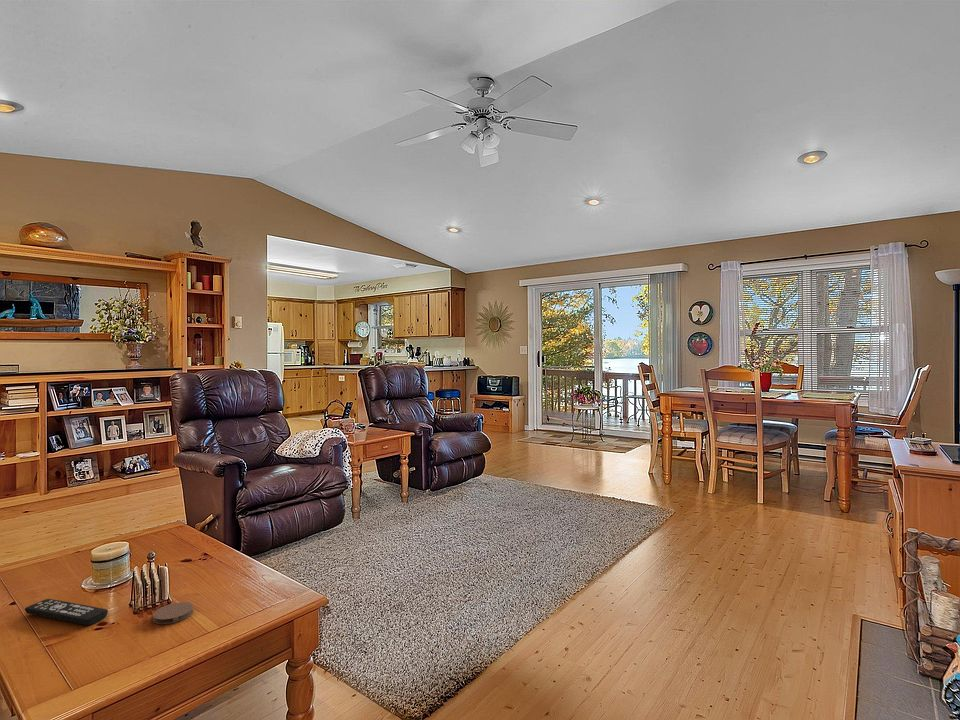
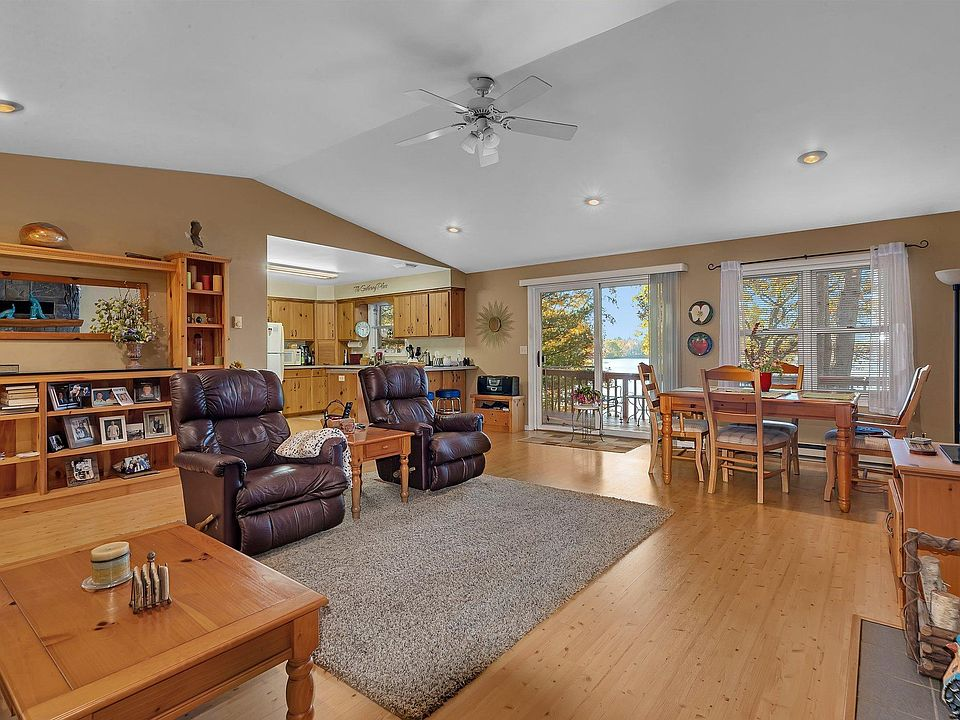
- coaster [152,601,194,625]
- remote control [24,598,109,626]
